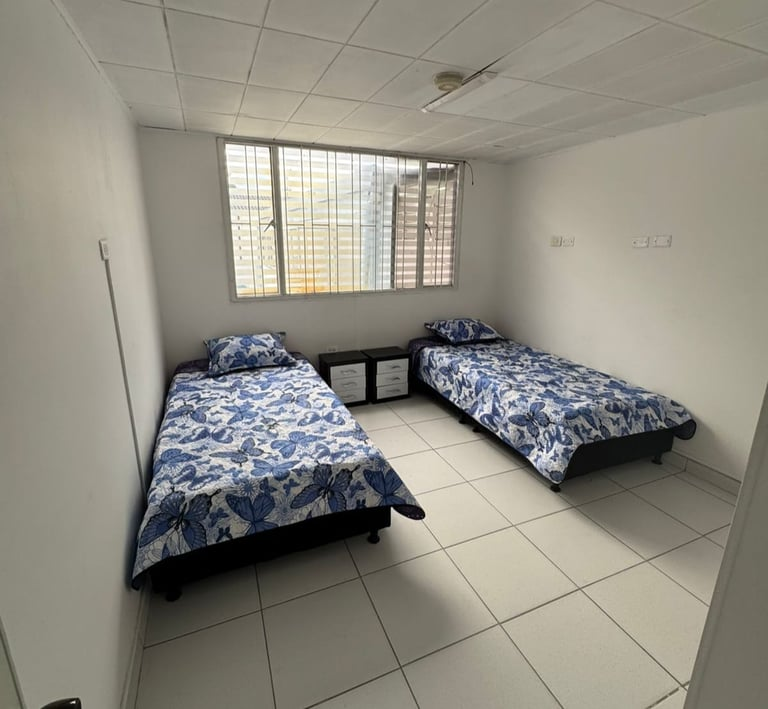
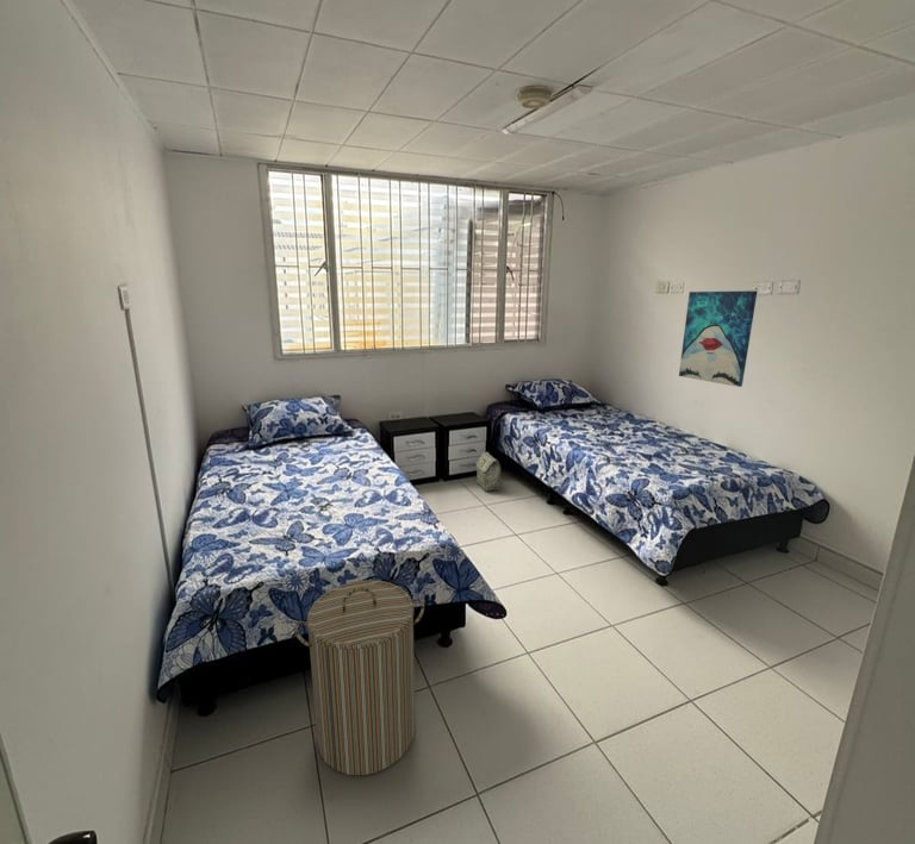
+ bag [475,451,502,493]
+ laundry hamper [293,579,425,776]
+ wall art [678,289,759,388]
